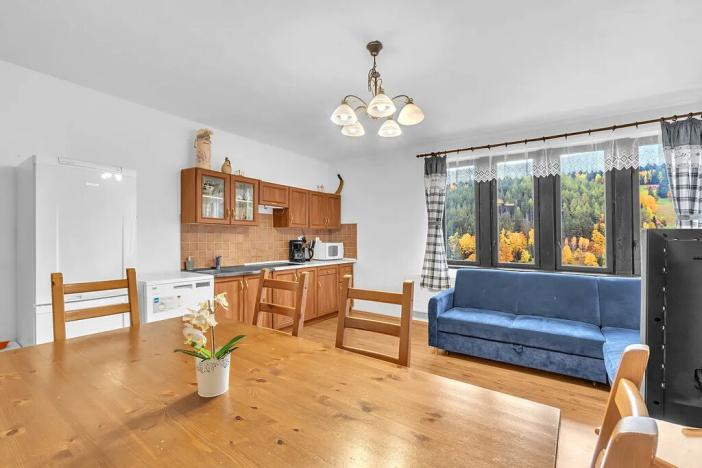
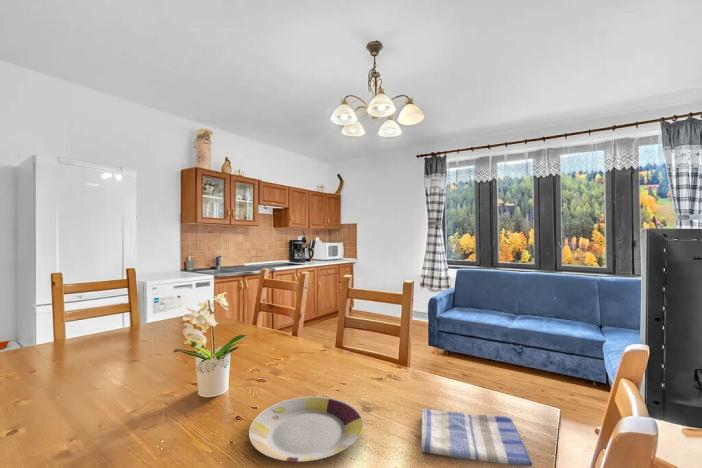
+ dish towel [420,407,534,467]
+ plate [248,395,364,463]
